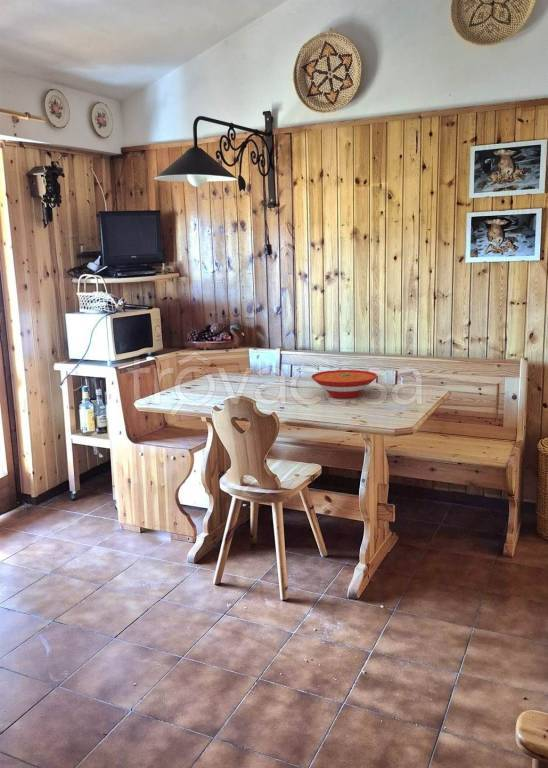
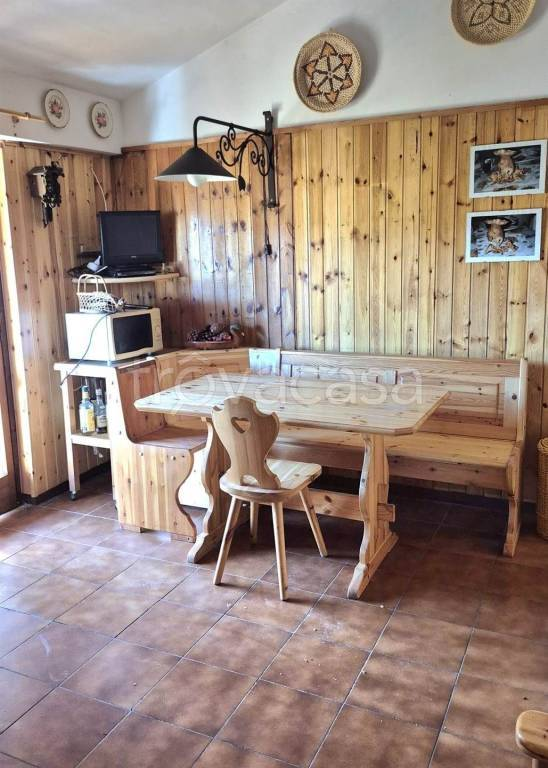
- bowl [310,369,378,399]
